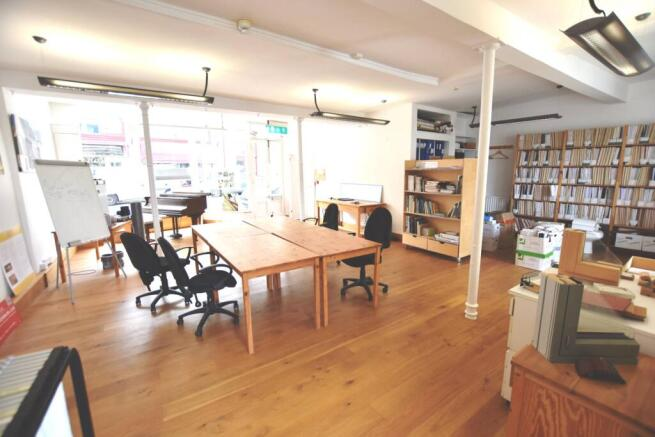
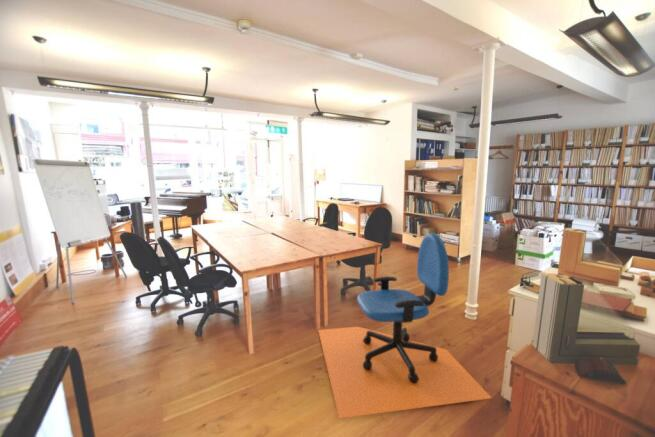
+ office chair [317,232,493,419]
